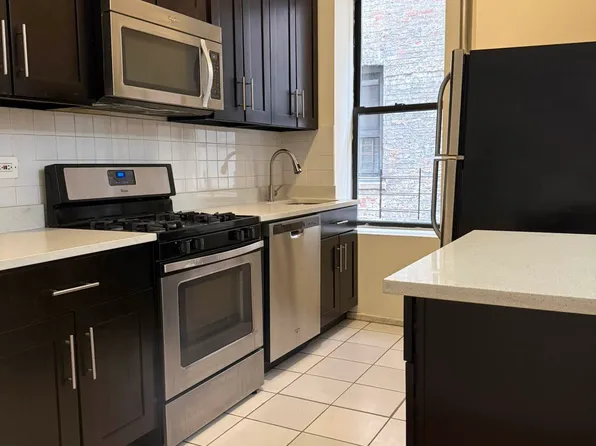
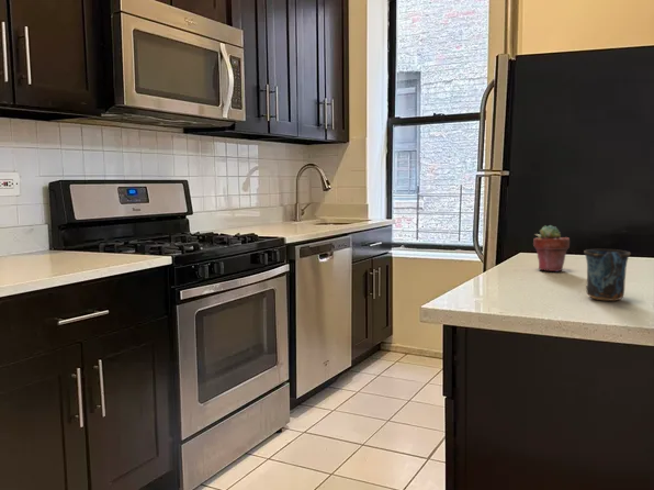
+ potted succulent [532,224,571,272]
+ mug [583,248,632,302]
